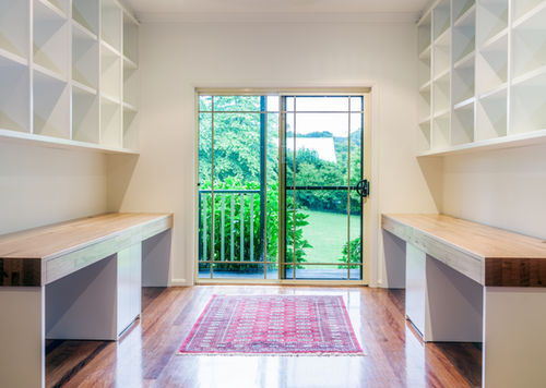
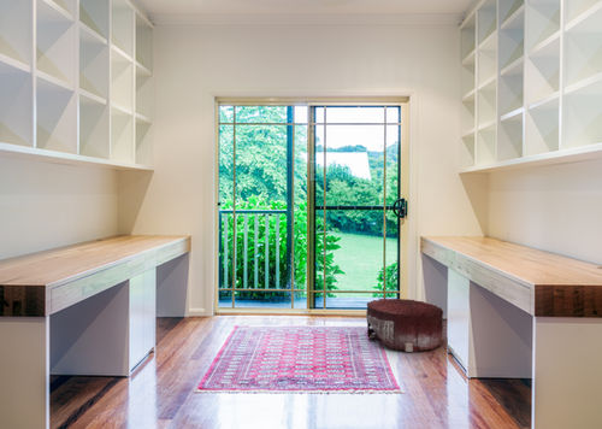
+ pouf [365,298,444,353]
